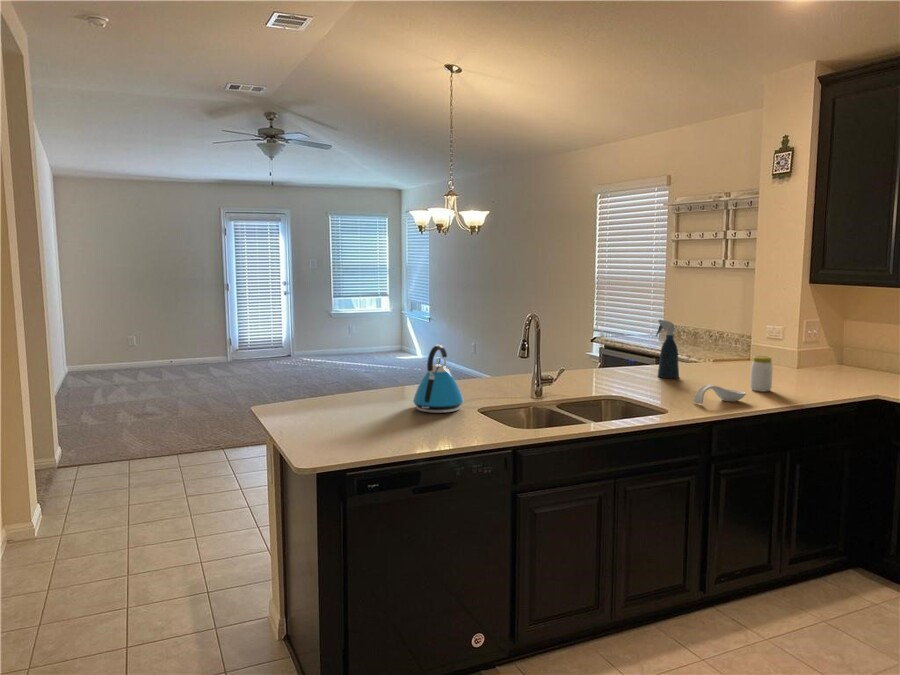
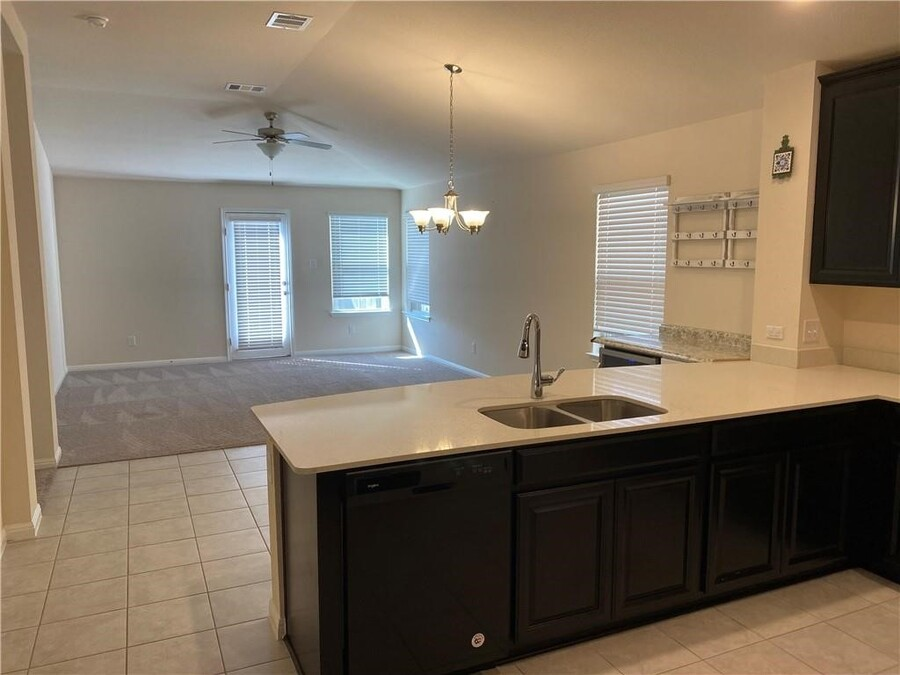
- spoon rest [693,384,747,405]
- kettle [412,344,465,414]
- spray bottle [655,319,680,379]
- jar [749,355,774,392]
